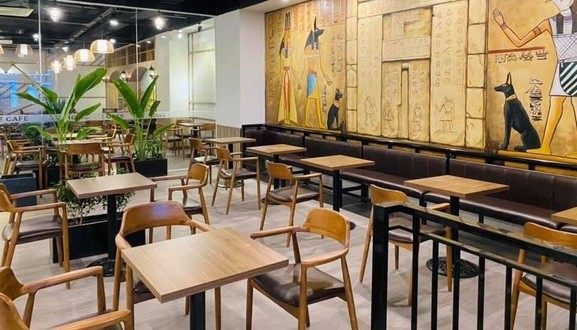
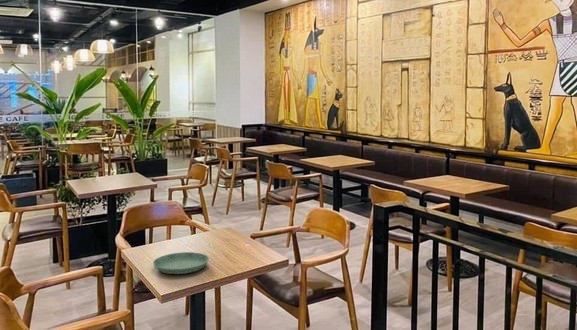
+ saucer [152,251,210,275]
